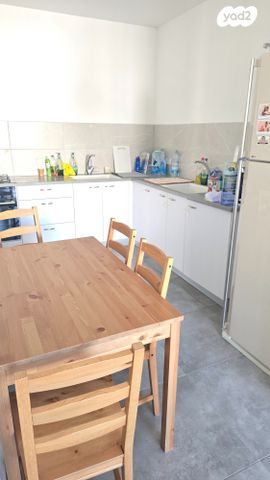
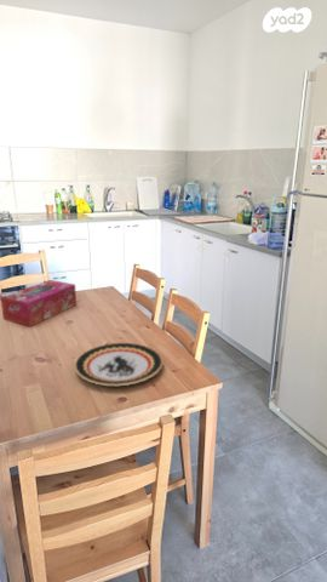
+ plate [74,342,164,387]
+ tissue box [0,279,78,327]
